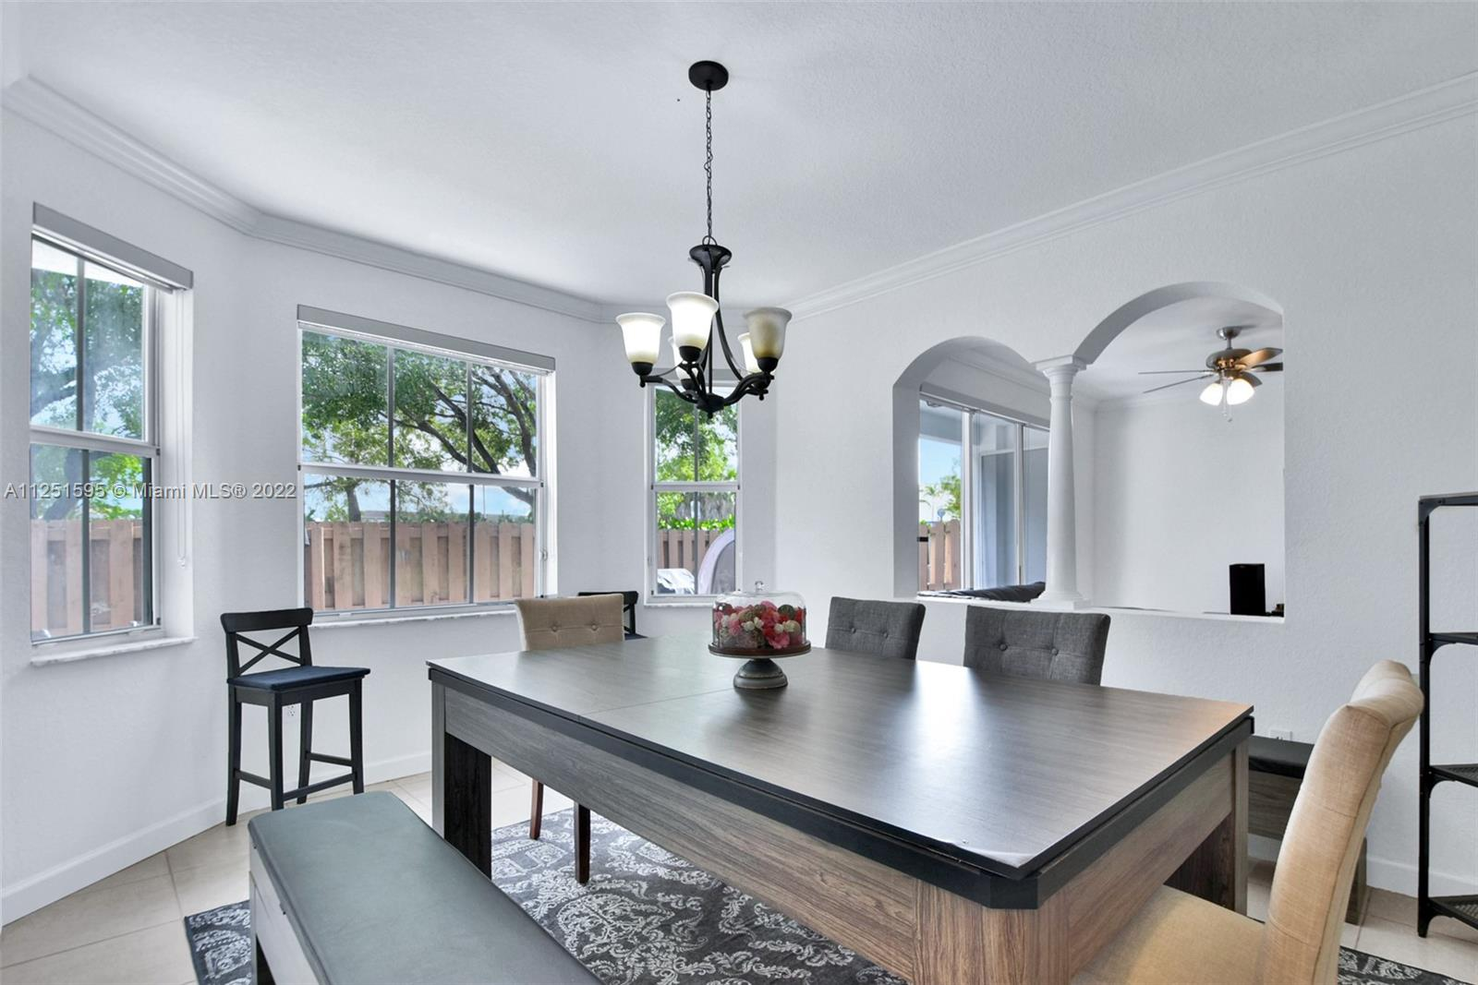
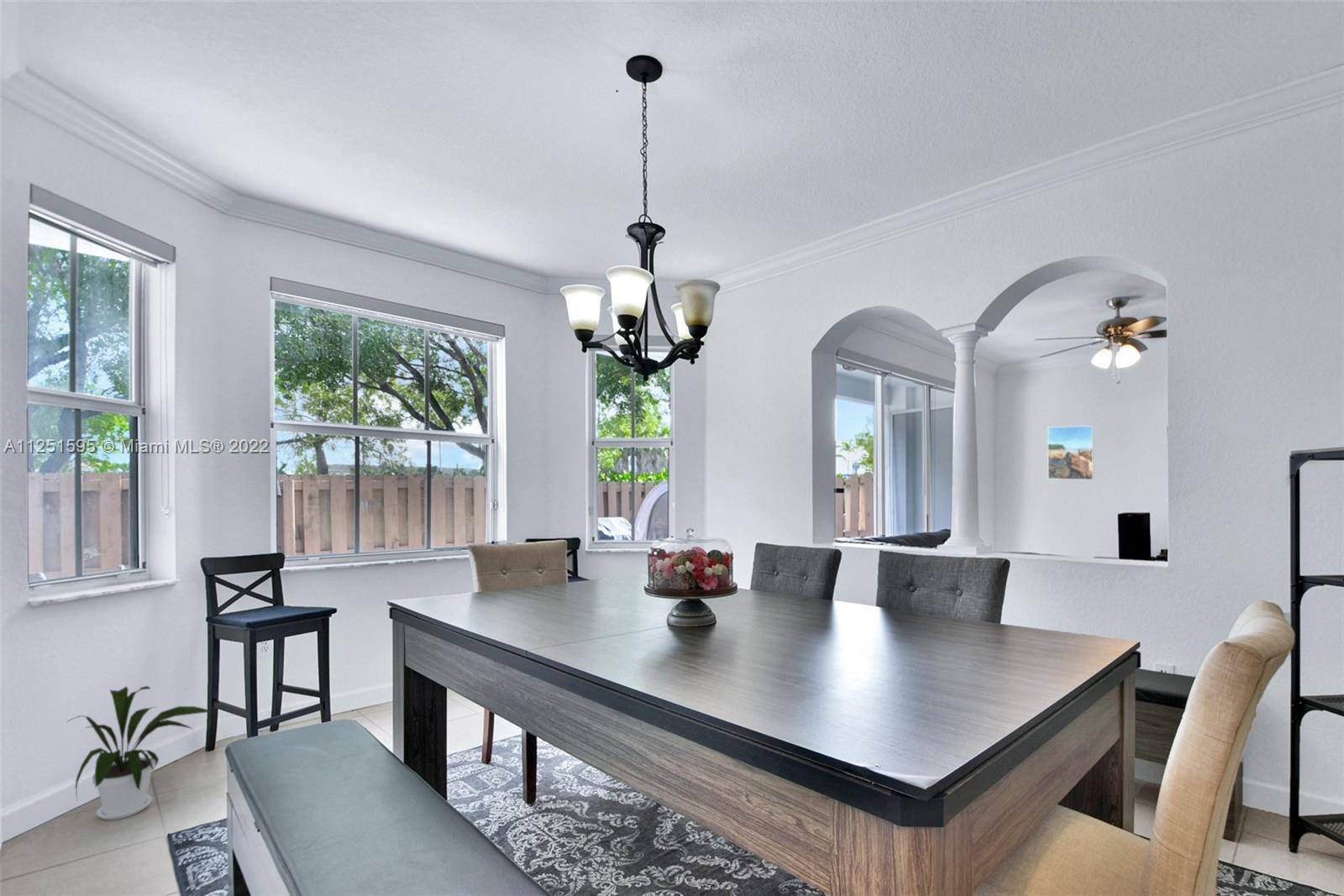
+ house plant [67,685,214,820]
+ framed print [1047,425,1095,481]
